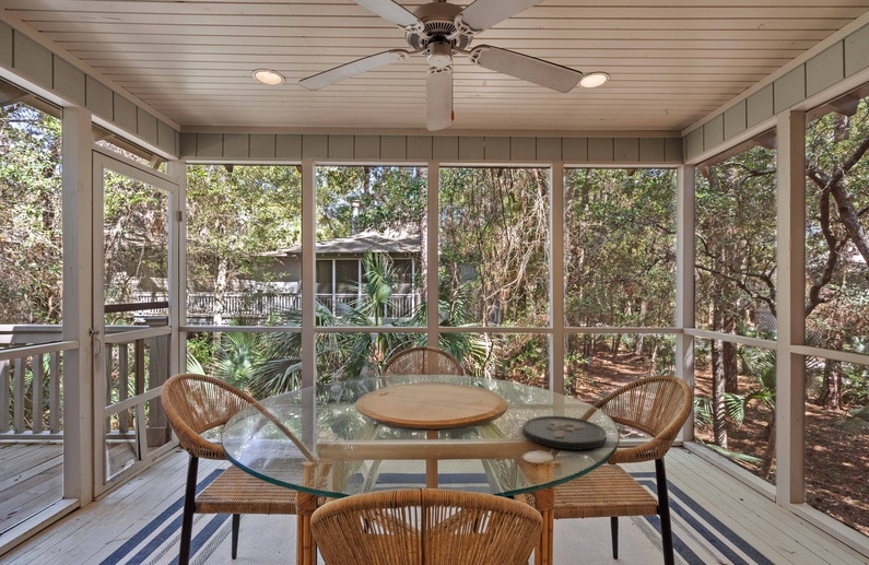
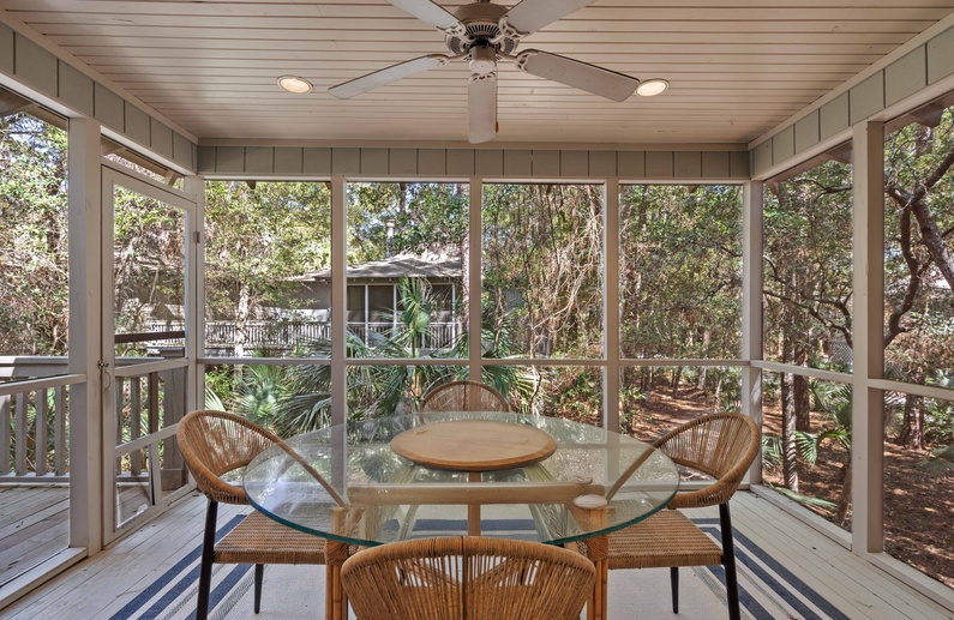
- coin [521,415,608,451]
